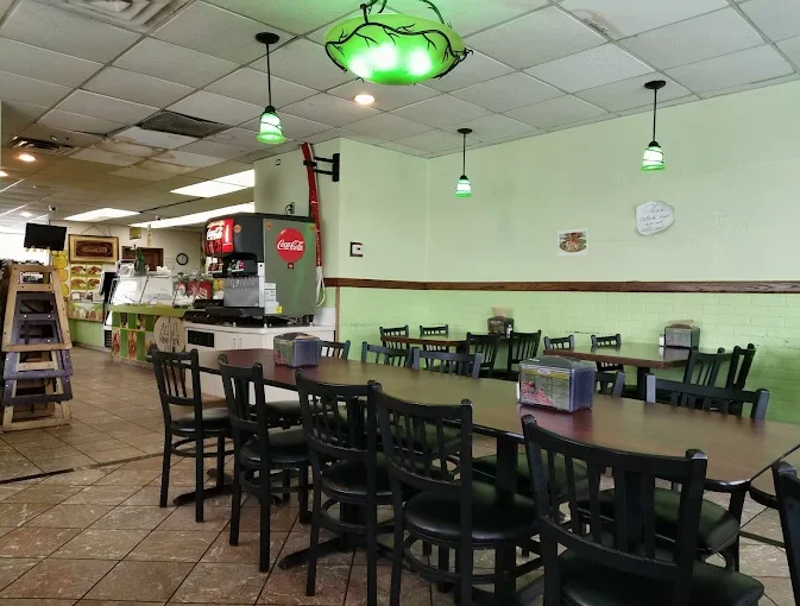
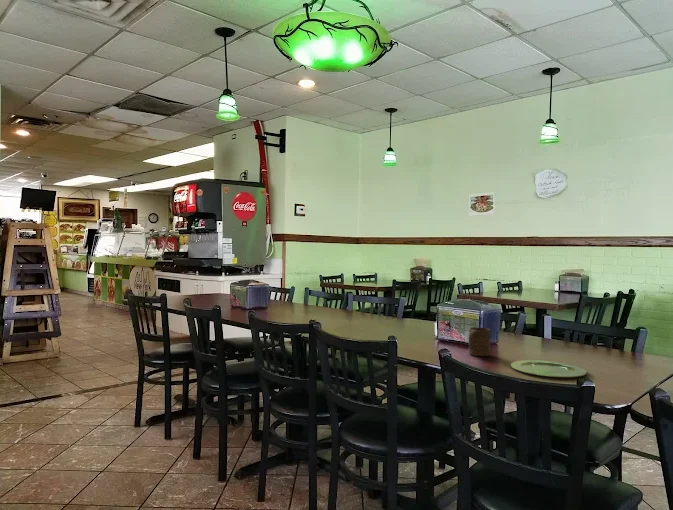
+ cup [468,326,491,357]
+ plate [510,359,587,379]
